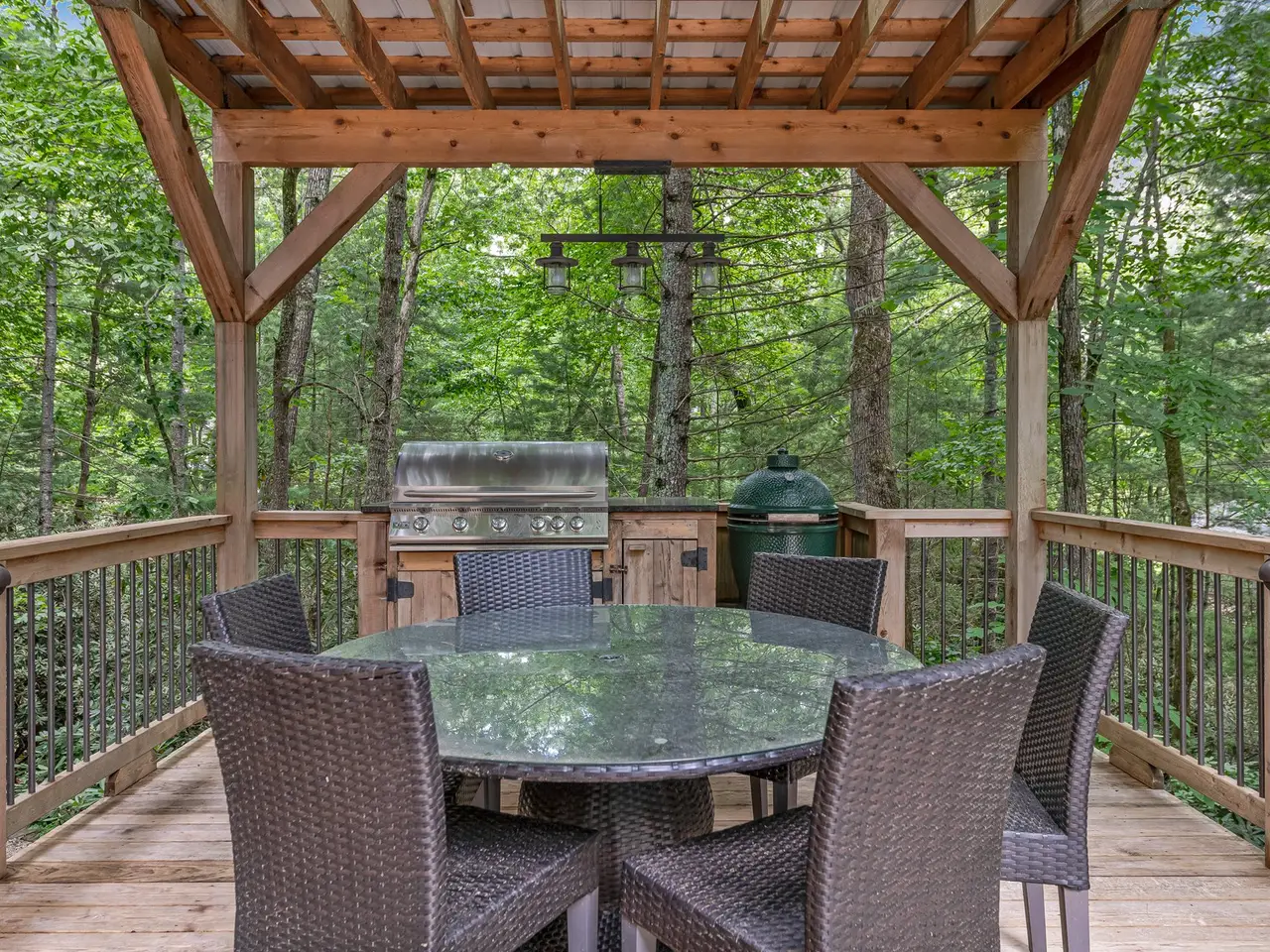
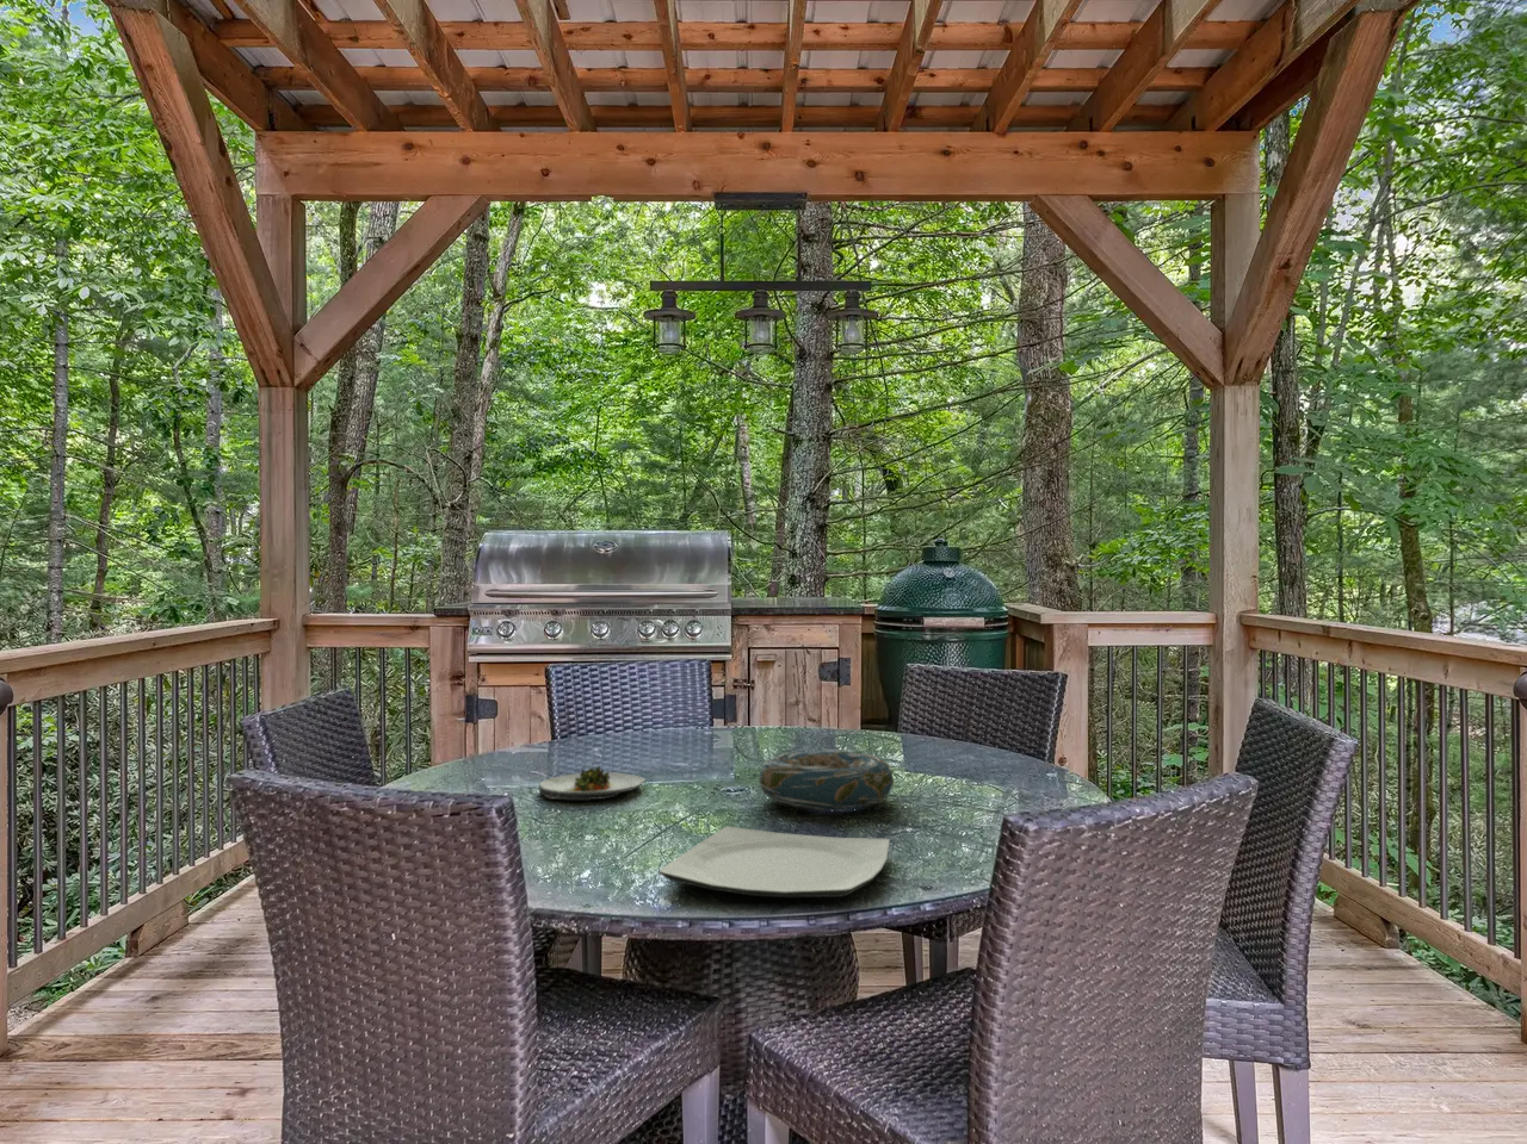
+ salad plate [537,764,647,802]
+ plate [658,826,891,899]
+ decorative bowl [757,749,896,811]
